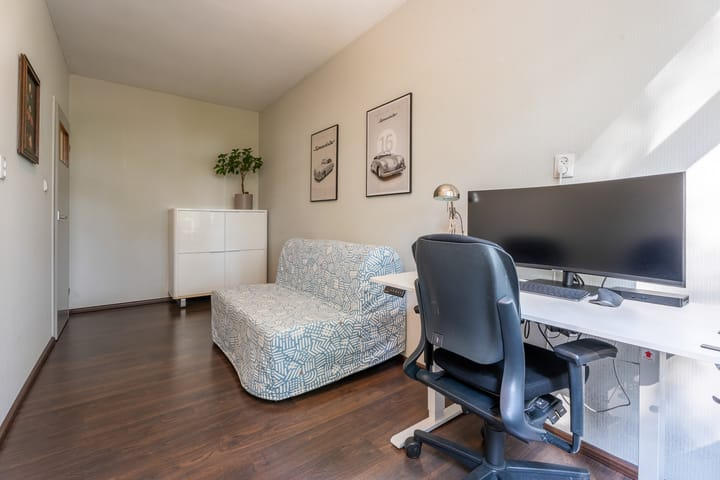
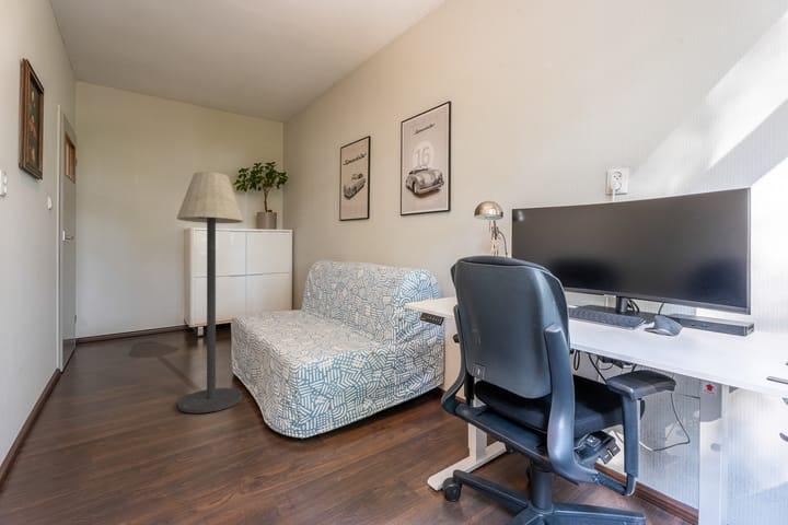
+ floor lamp [175,171,244,415]
